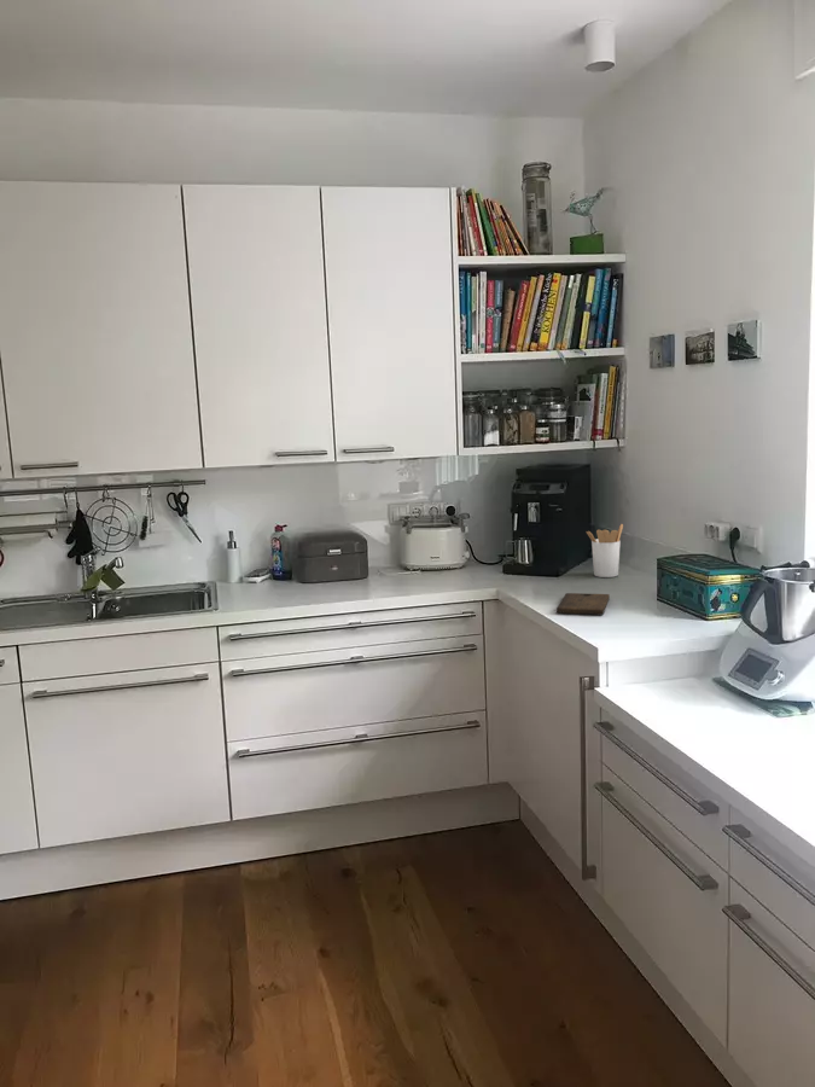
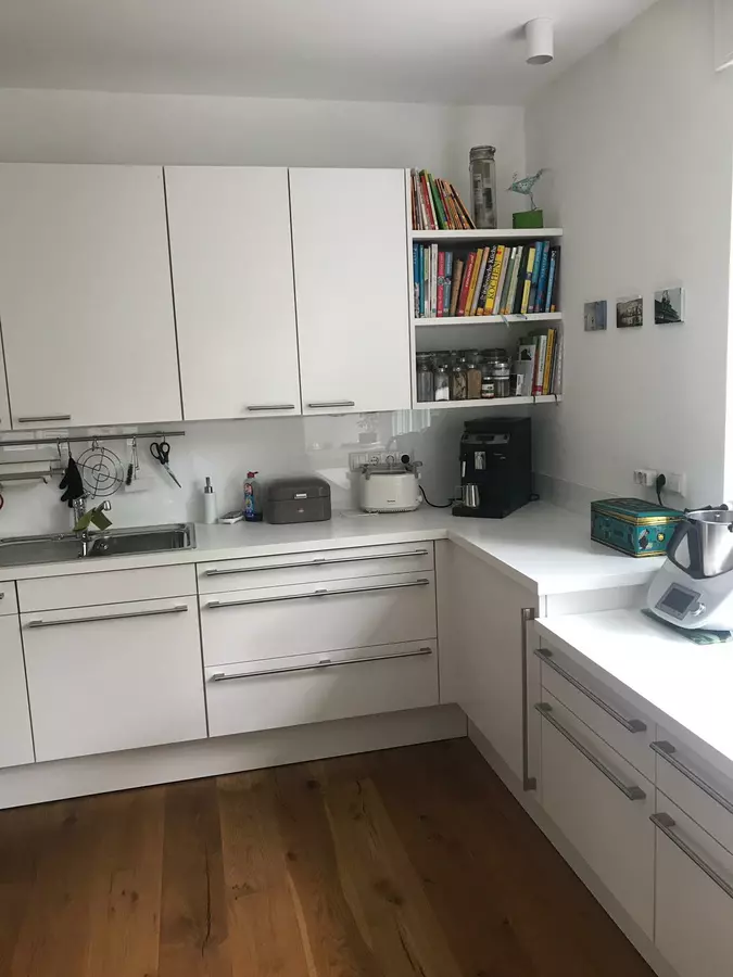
- utensil holder [586,523,624,579]
- cutting board [555,592,611,616]
